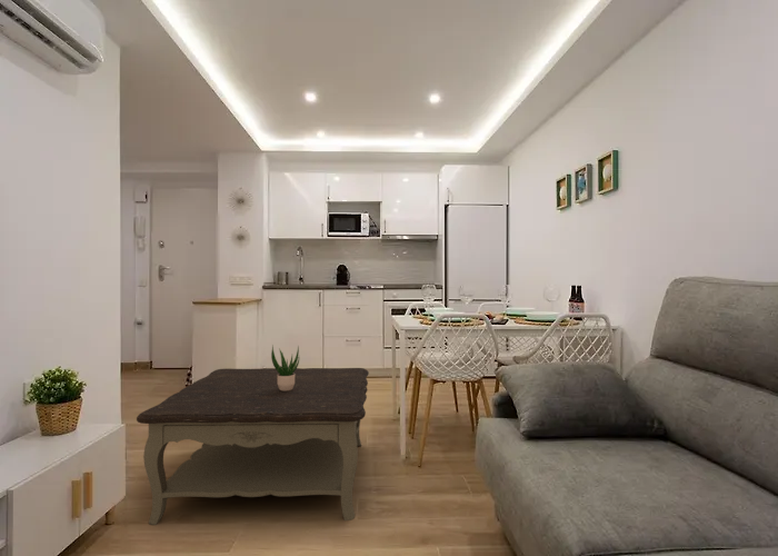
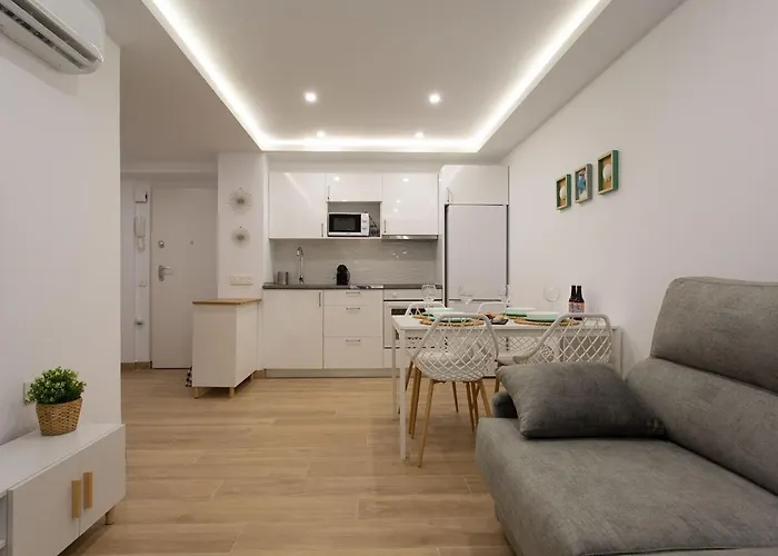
- potted plant [270,344,300,391]
- coffee table [136,367,370,526]
